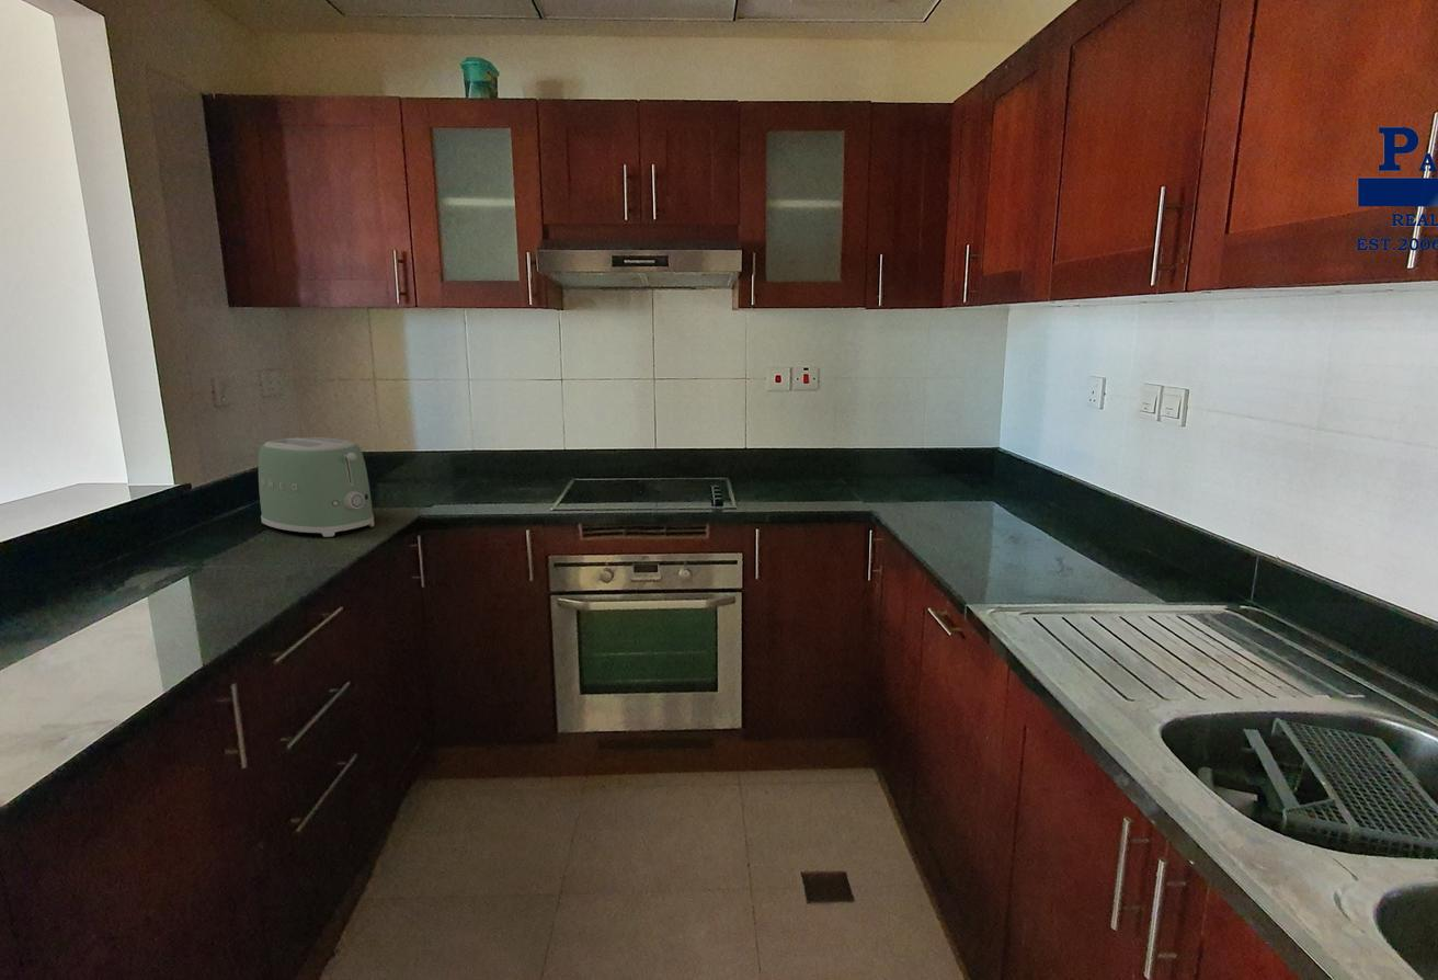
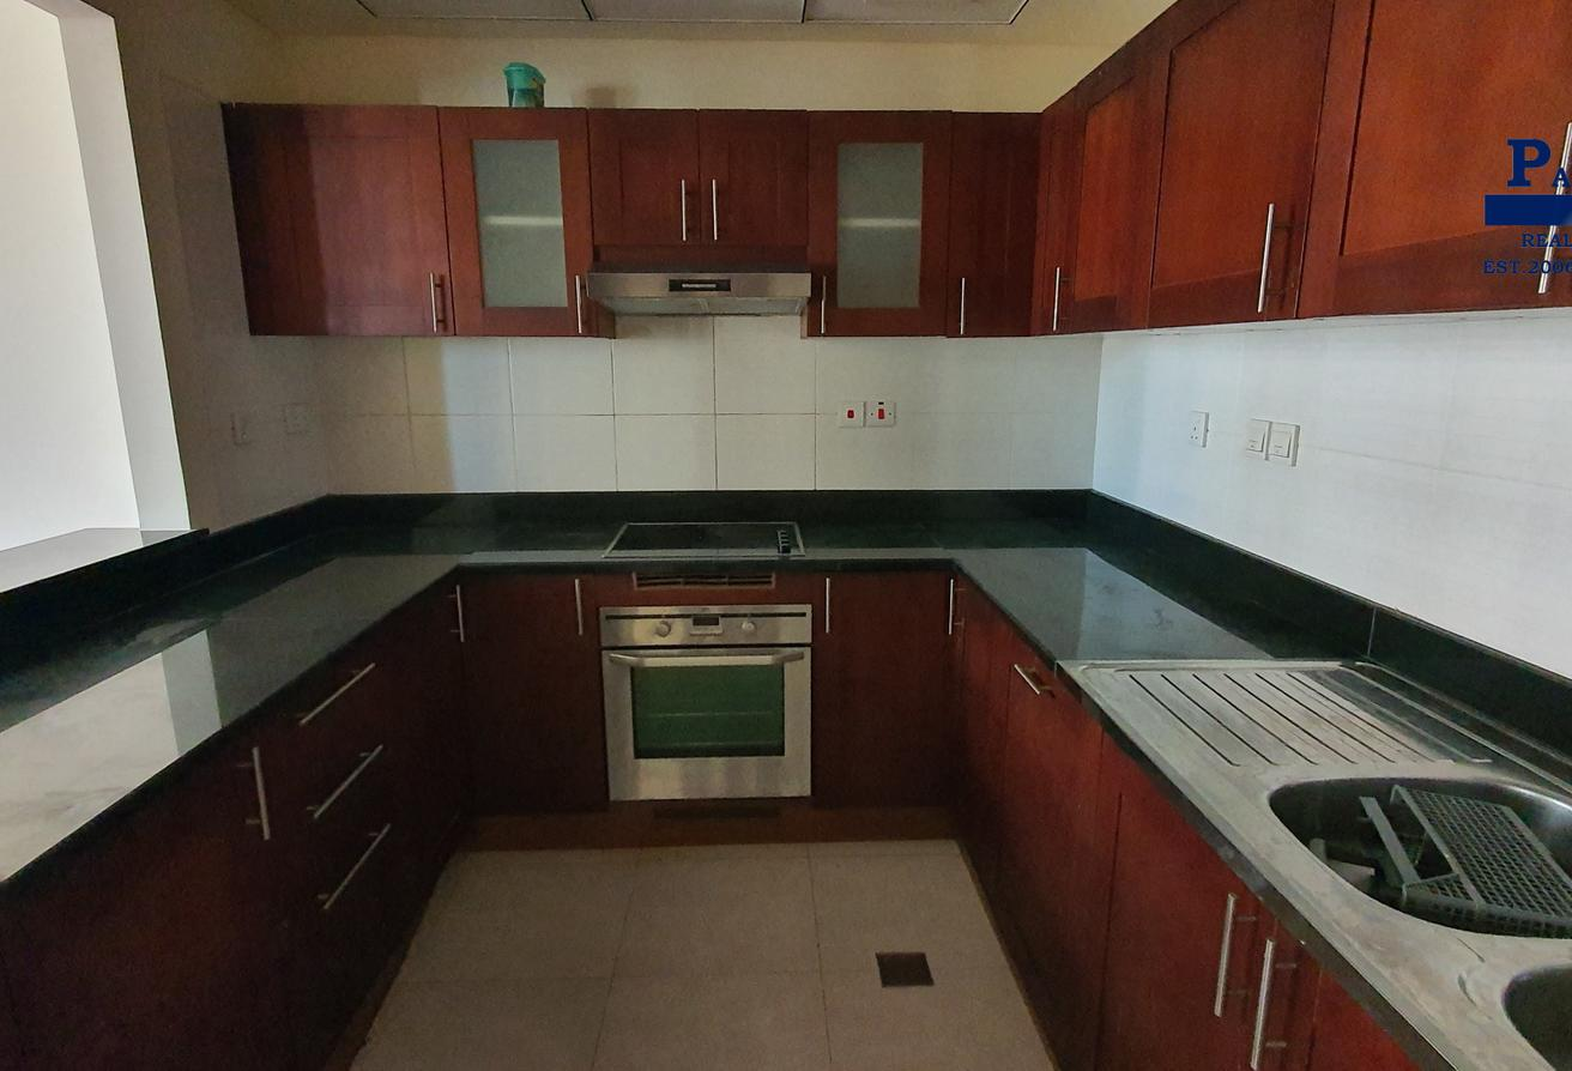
- toaster [258,436,375,538]
